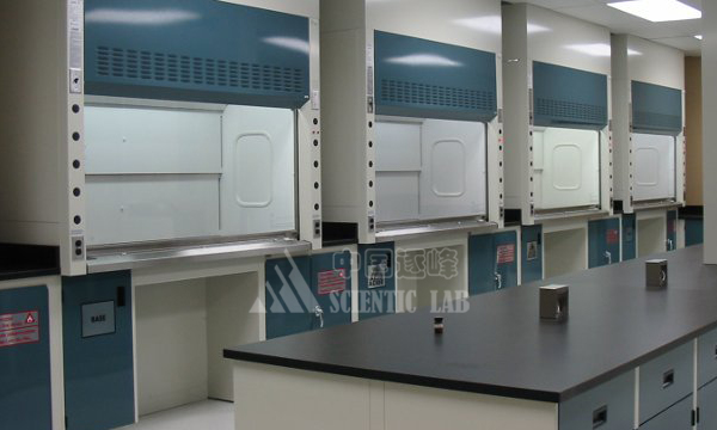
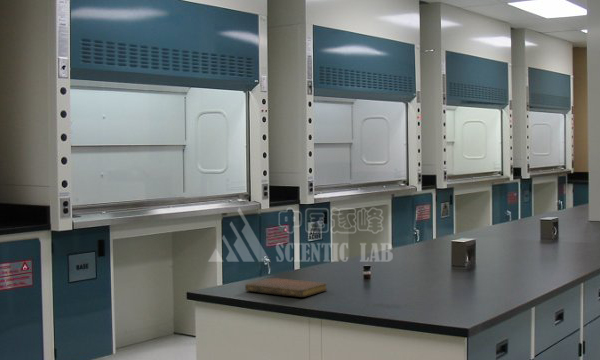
+ notebook [244,277,328,298]
